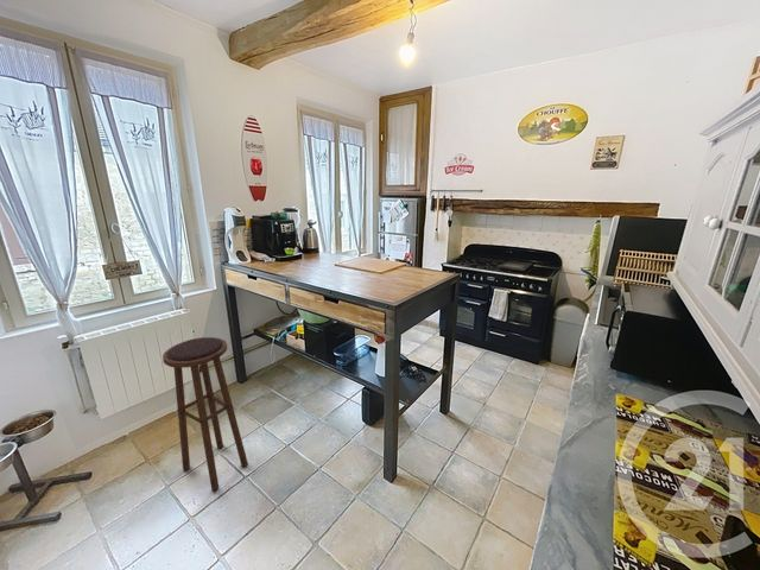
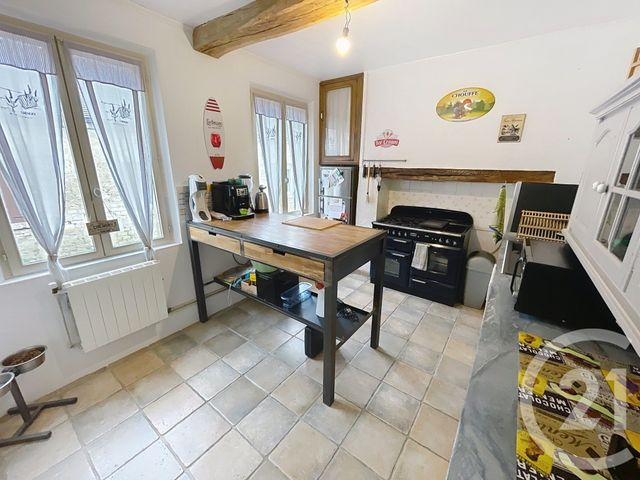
- stool [162,336,249,492]
